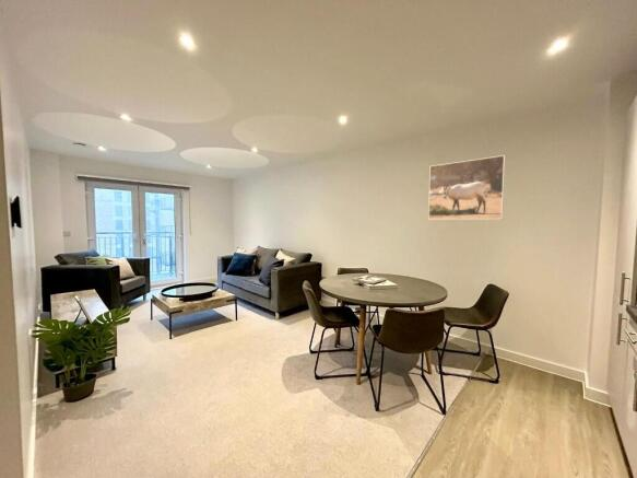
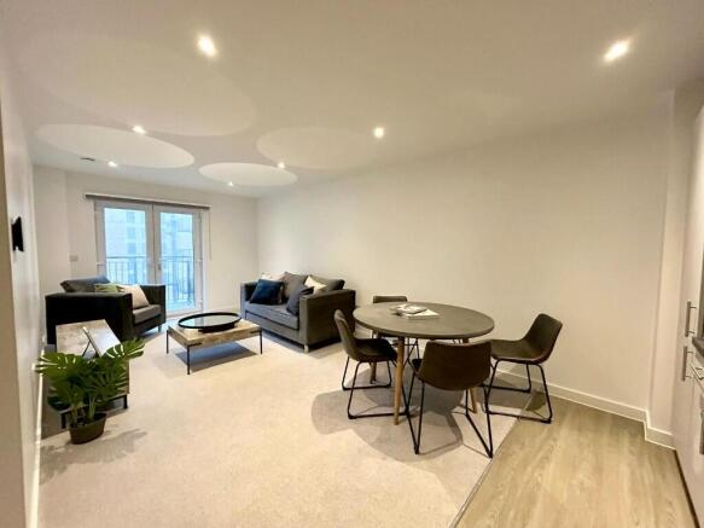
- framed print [427,154,506,221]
